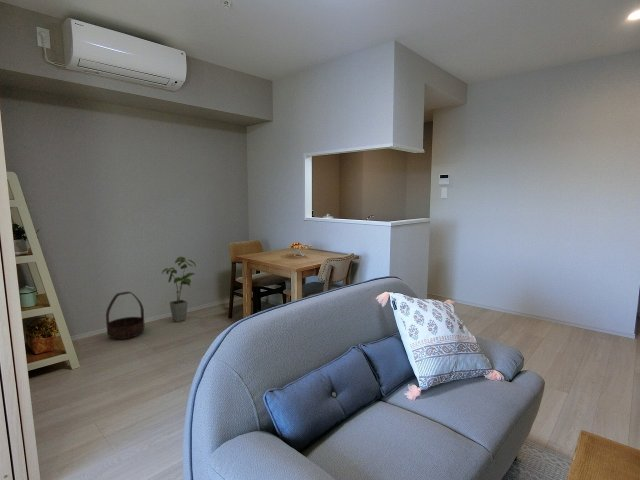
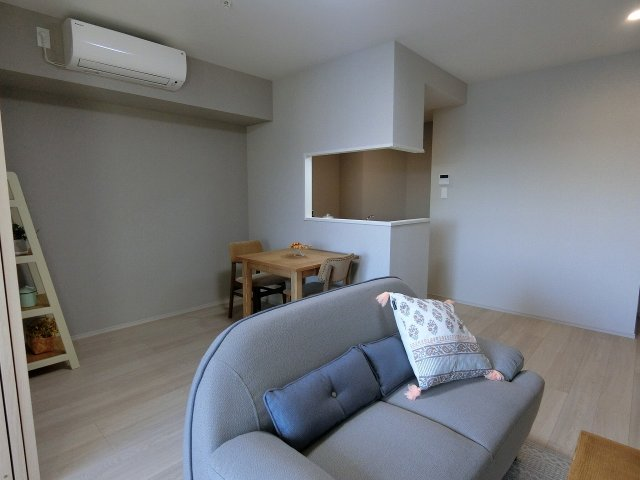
- basket [105,291,146,340]
- house plant [161,256,197,323]
